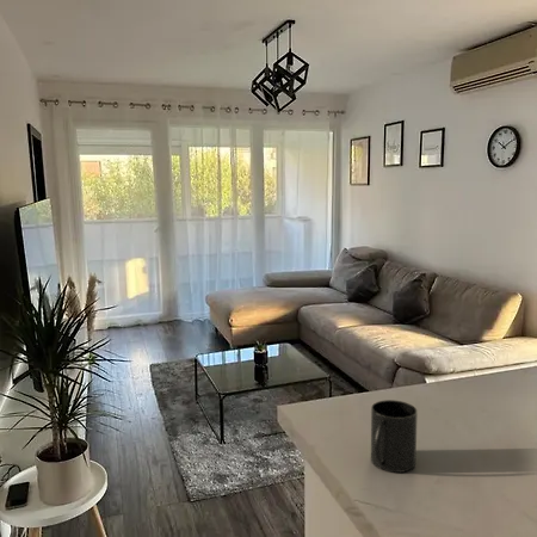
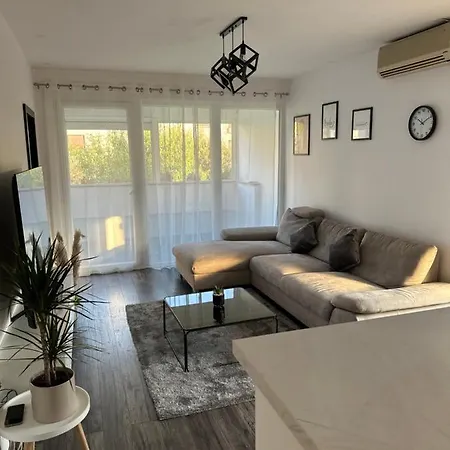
- mug [370,399,419,474]
